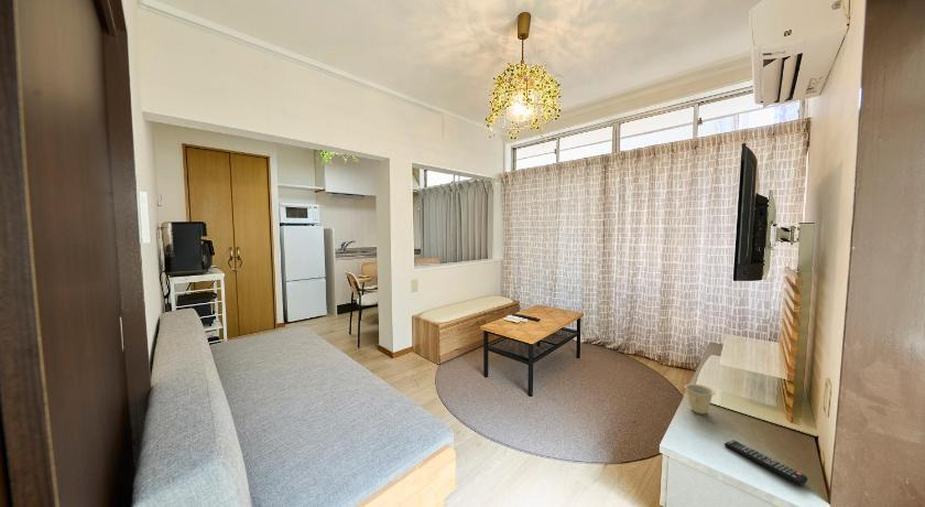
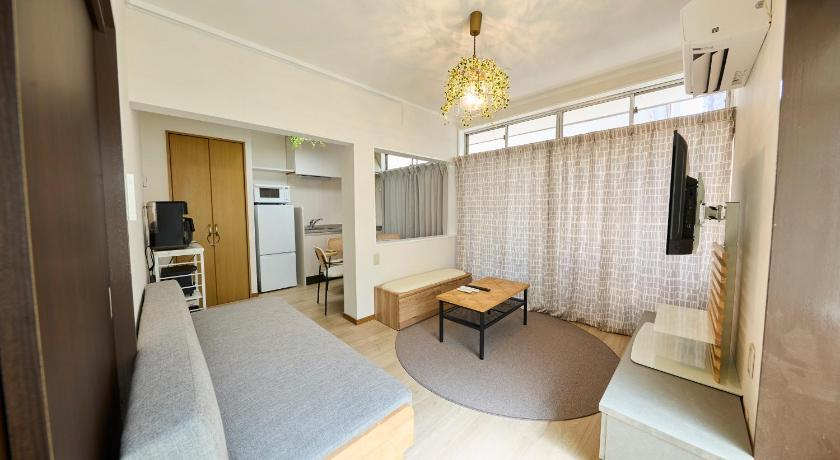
- cup [684,382,716,416]
- remote control [723,439,808,486]
